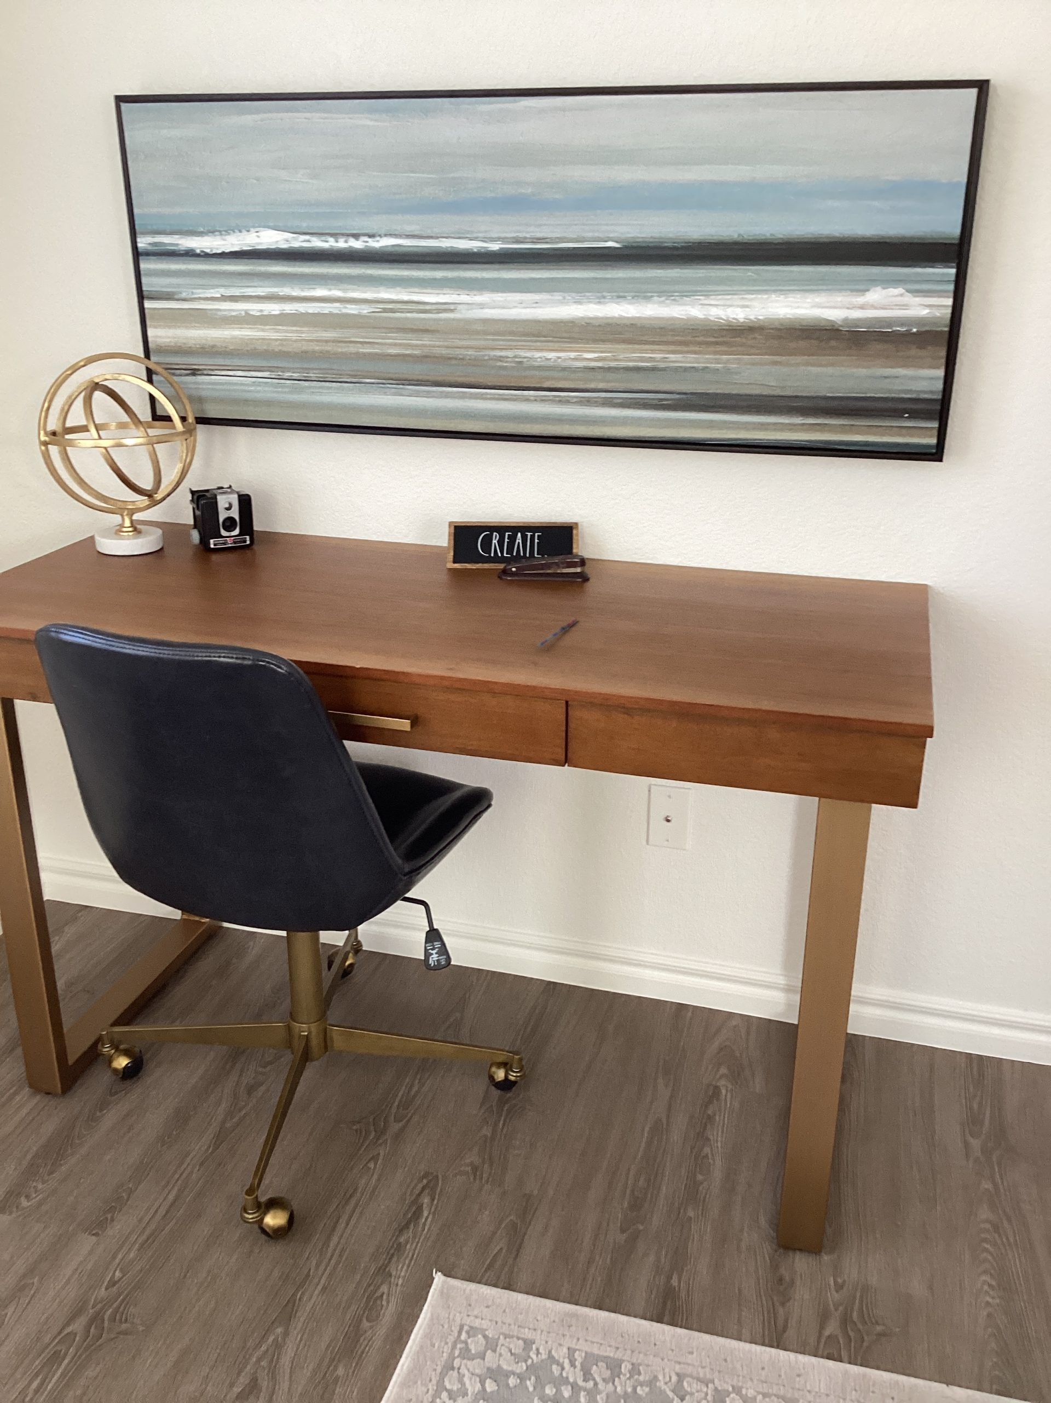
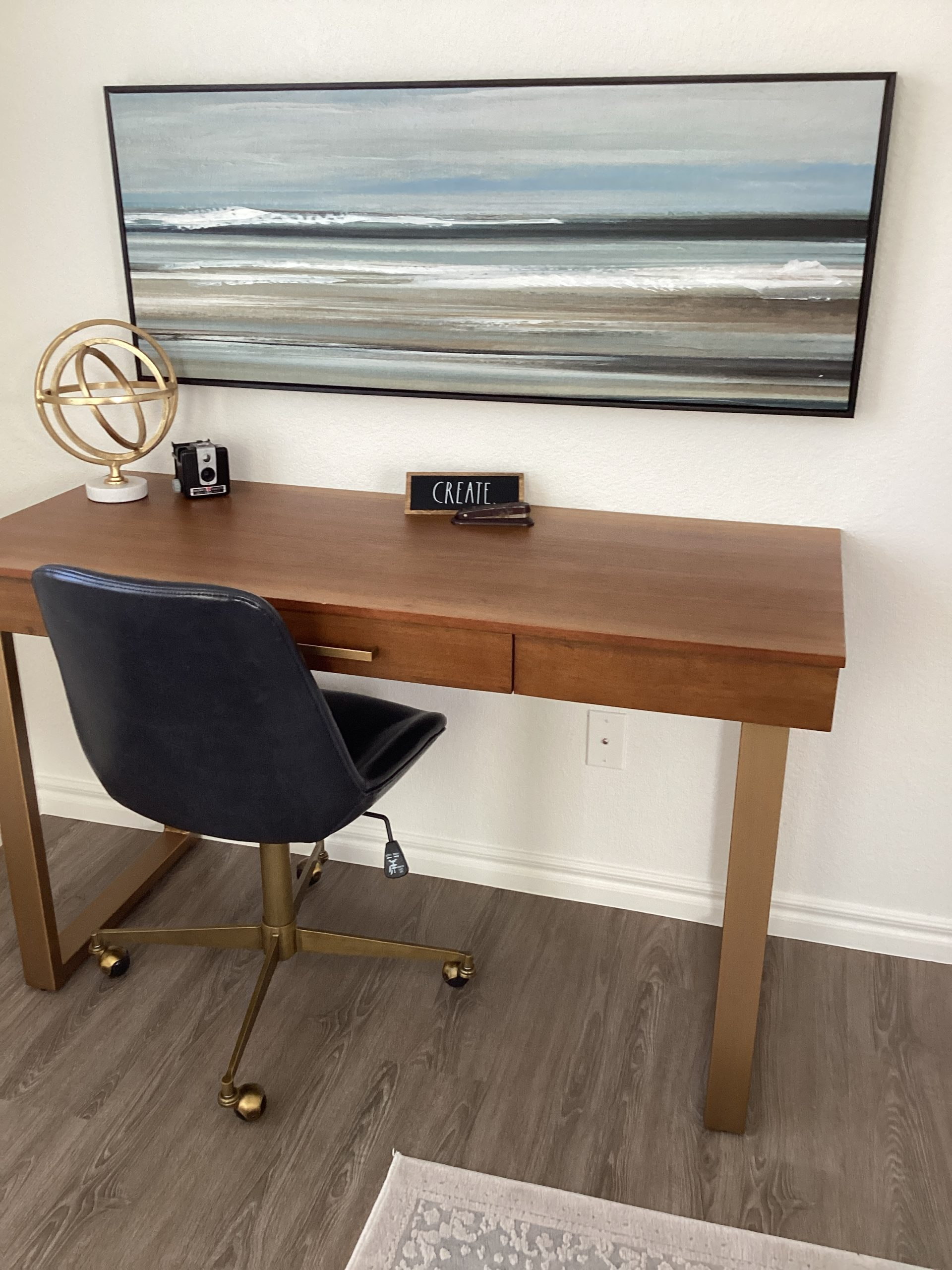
- pen [534,618,578,648]
